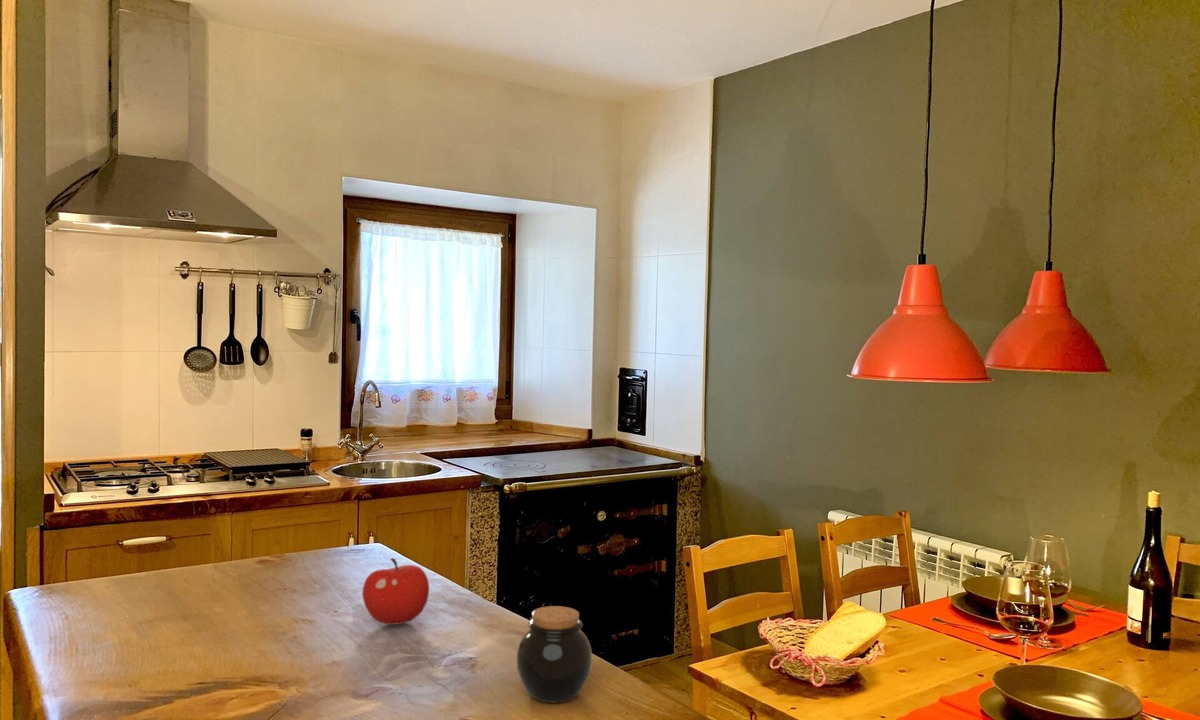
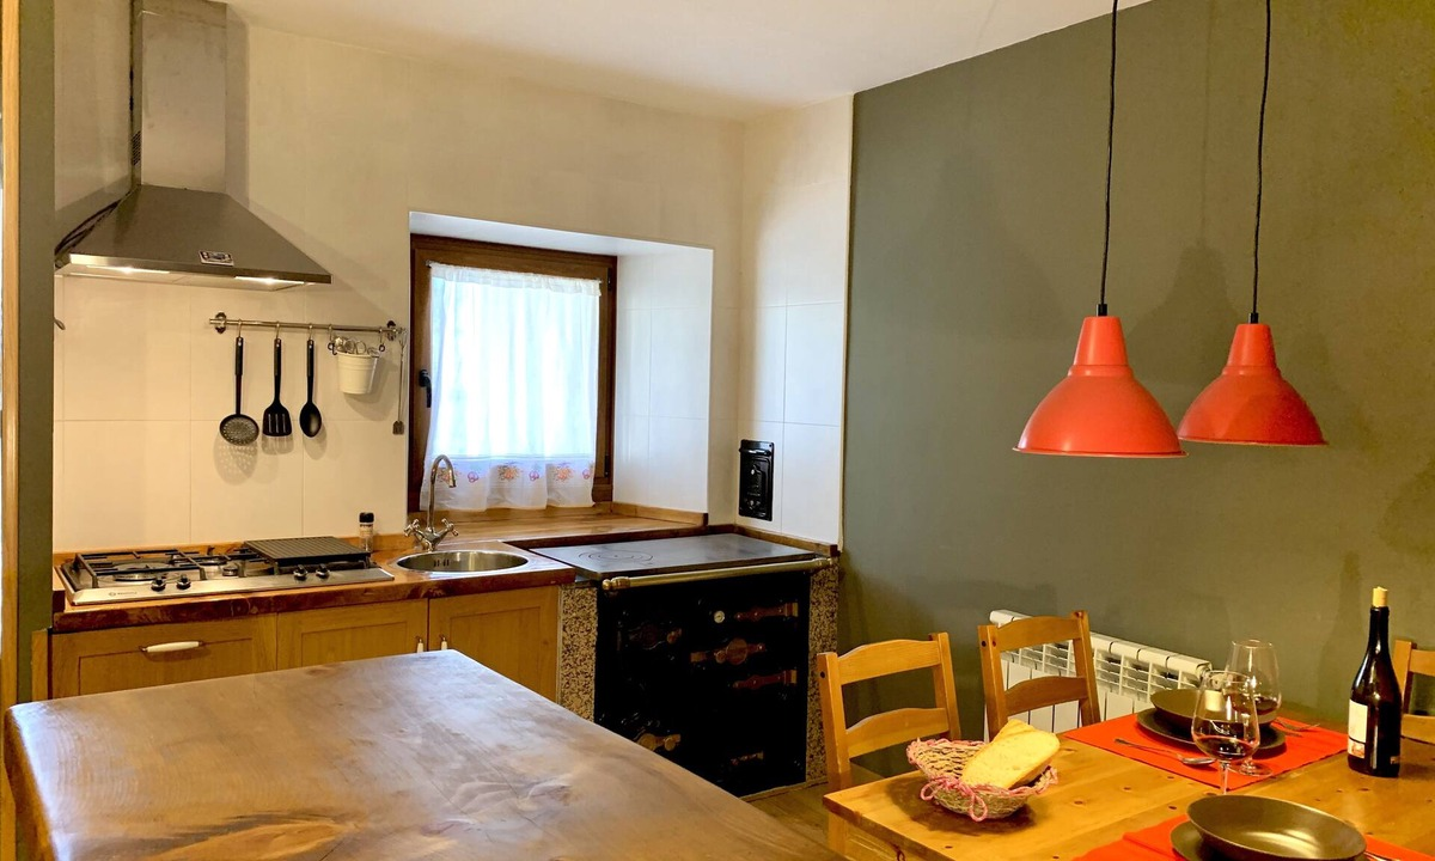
- jar [516,605,593,703]
- fruit [361,557,430,626]
